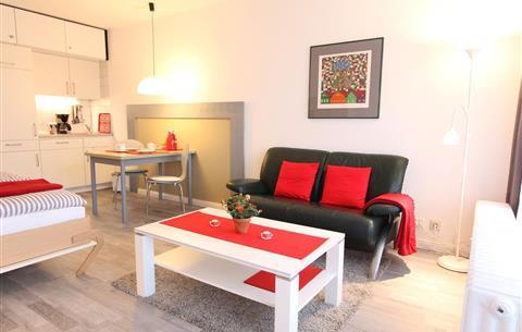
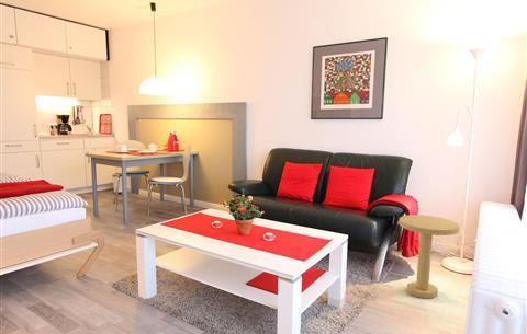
+ side table [399,214,460,299]
